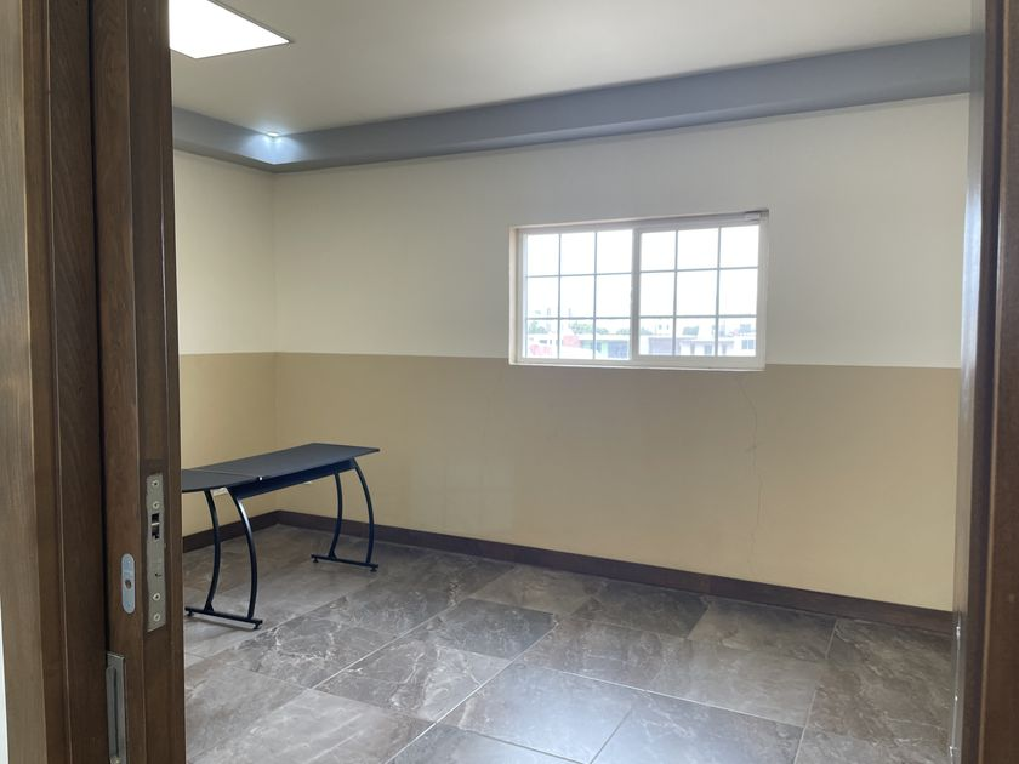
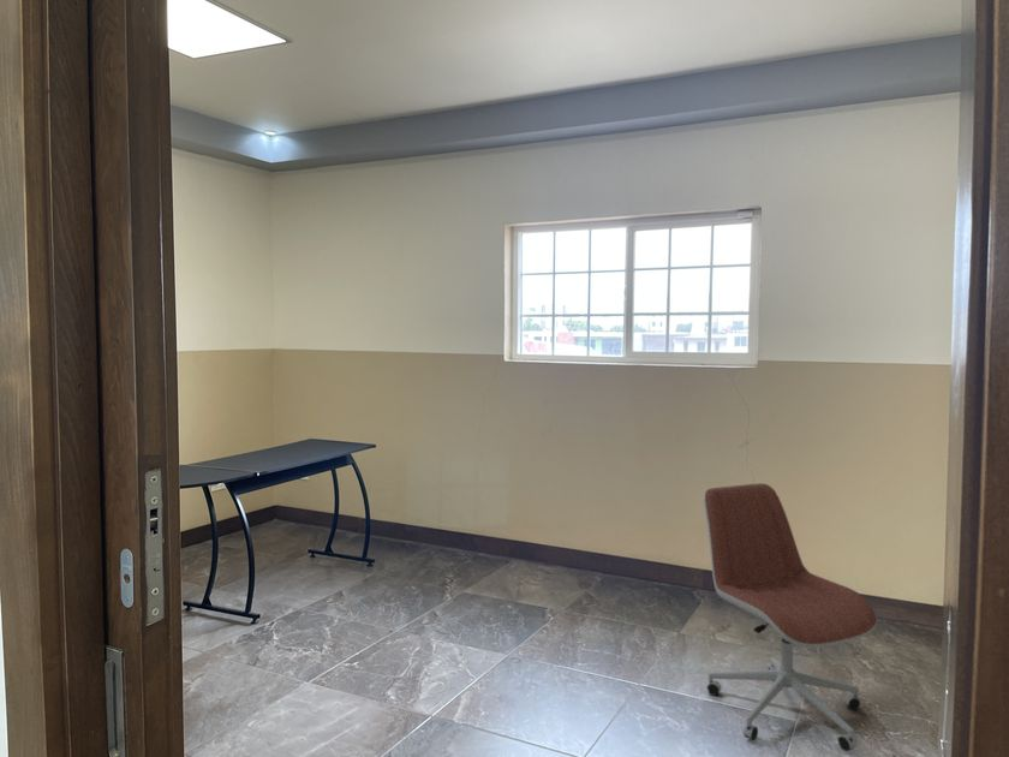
+ office chair [703,482,878,752]
